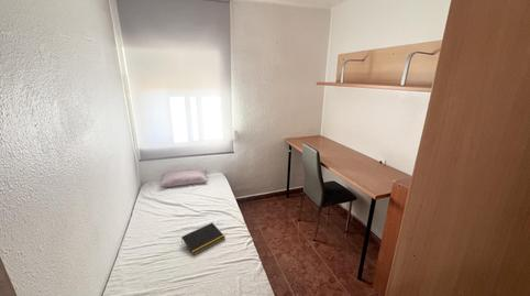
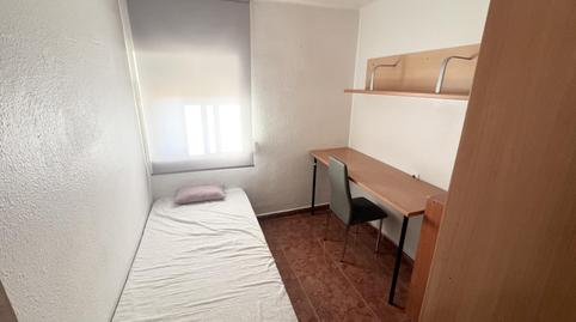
- notepad [180,222,227,256]
